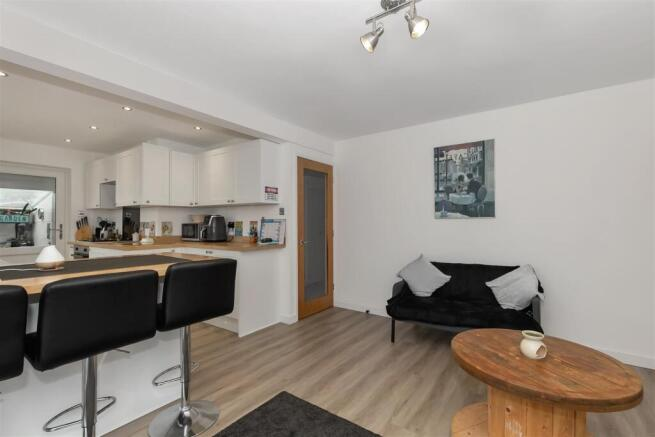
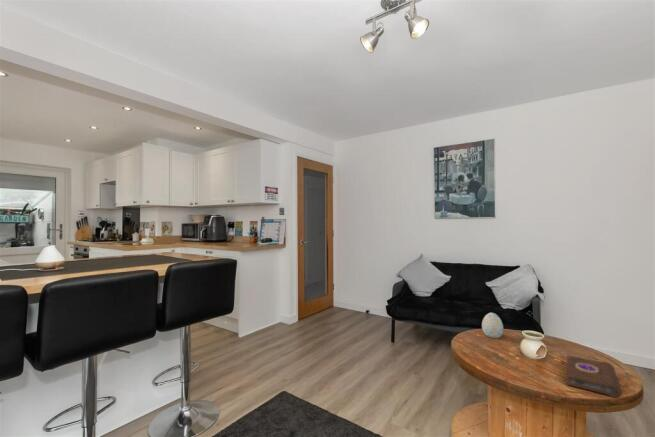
+ decorative egg [481,312,504,339]
+ book [566,354,623,399]
